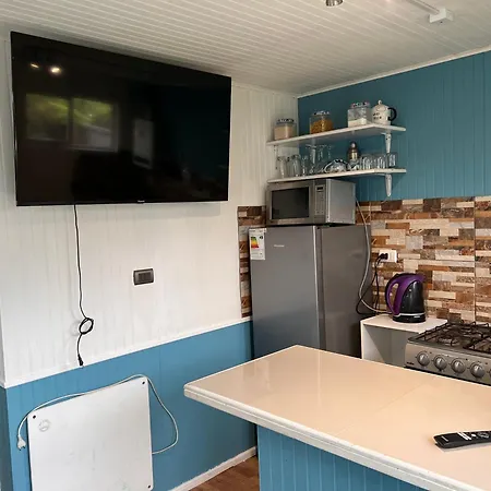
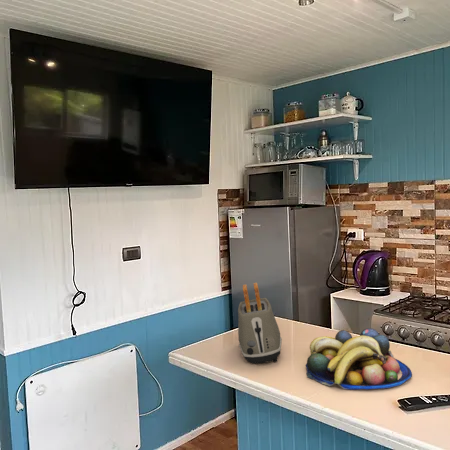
+ toaster [237,282,283,365]
+ fruit bowl [305,327,413,391]
